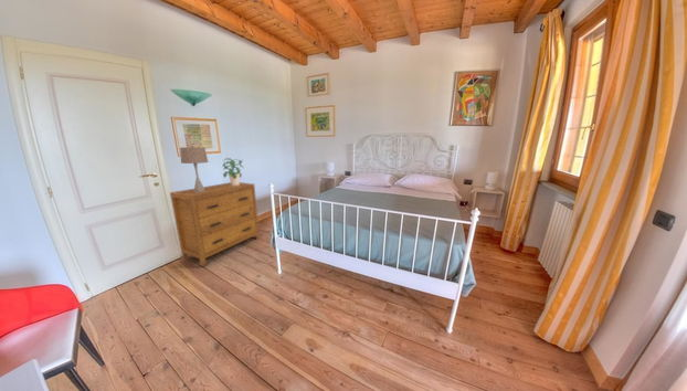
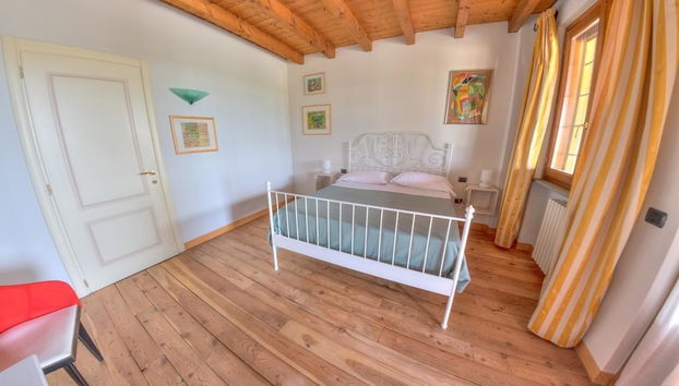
- dresser [169,181,261,267]
- table lamp [179,145,210,192]
- potted plant [221,157,244,186]
